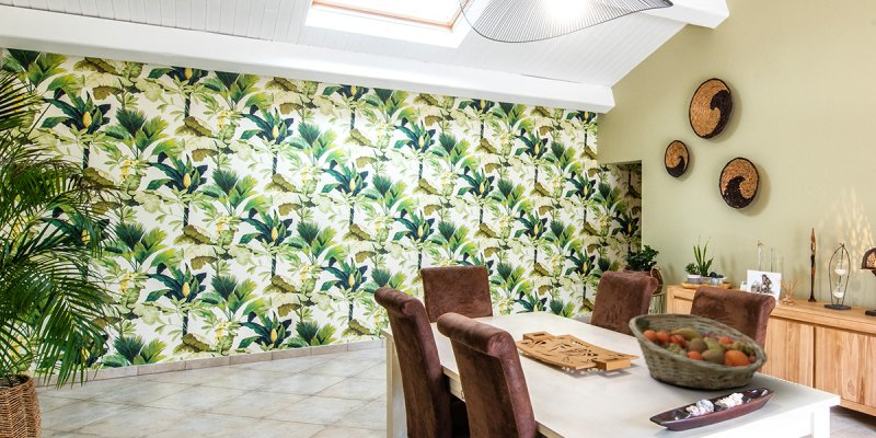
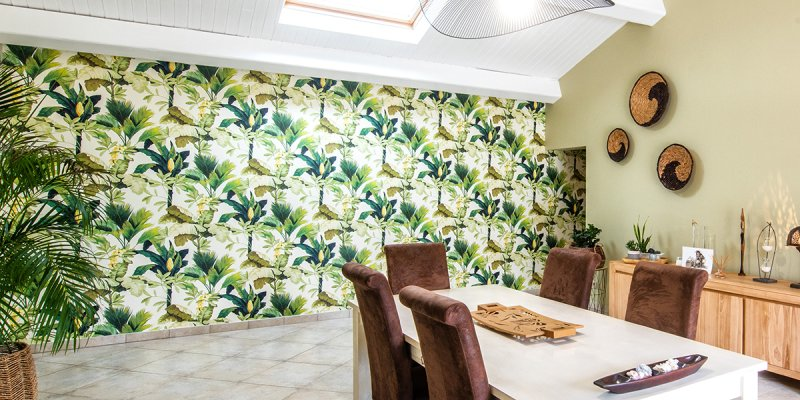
- fruit basket [627,312,769,391]
